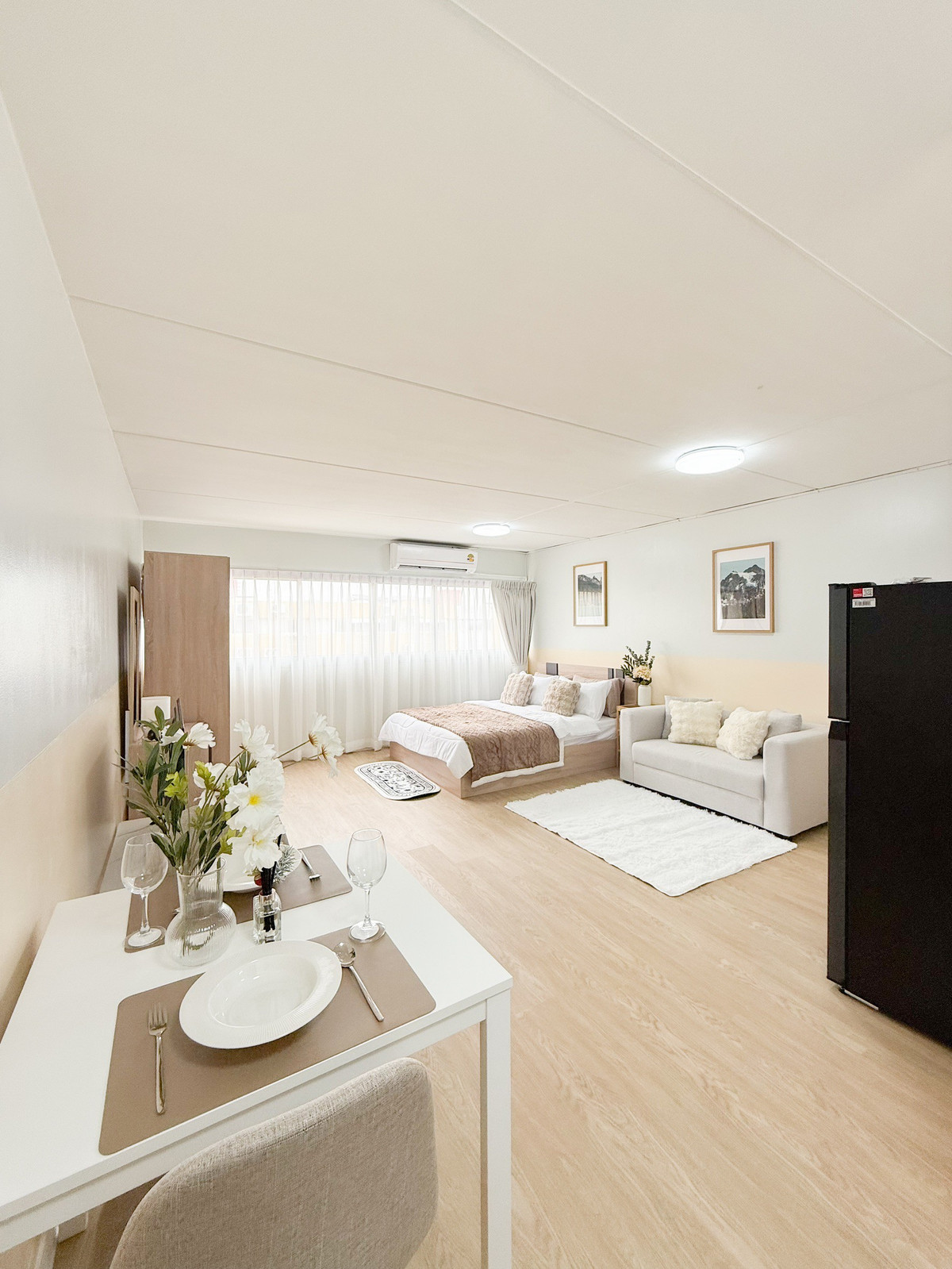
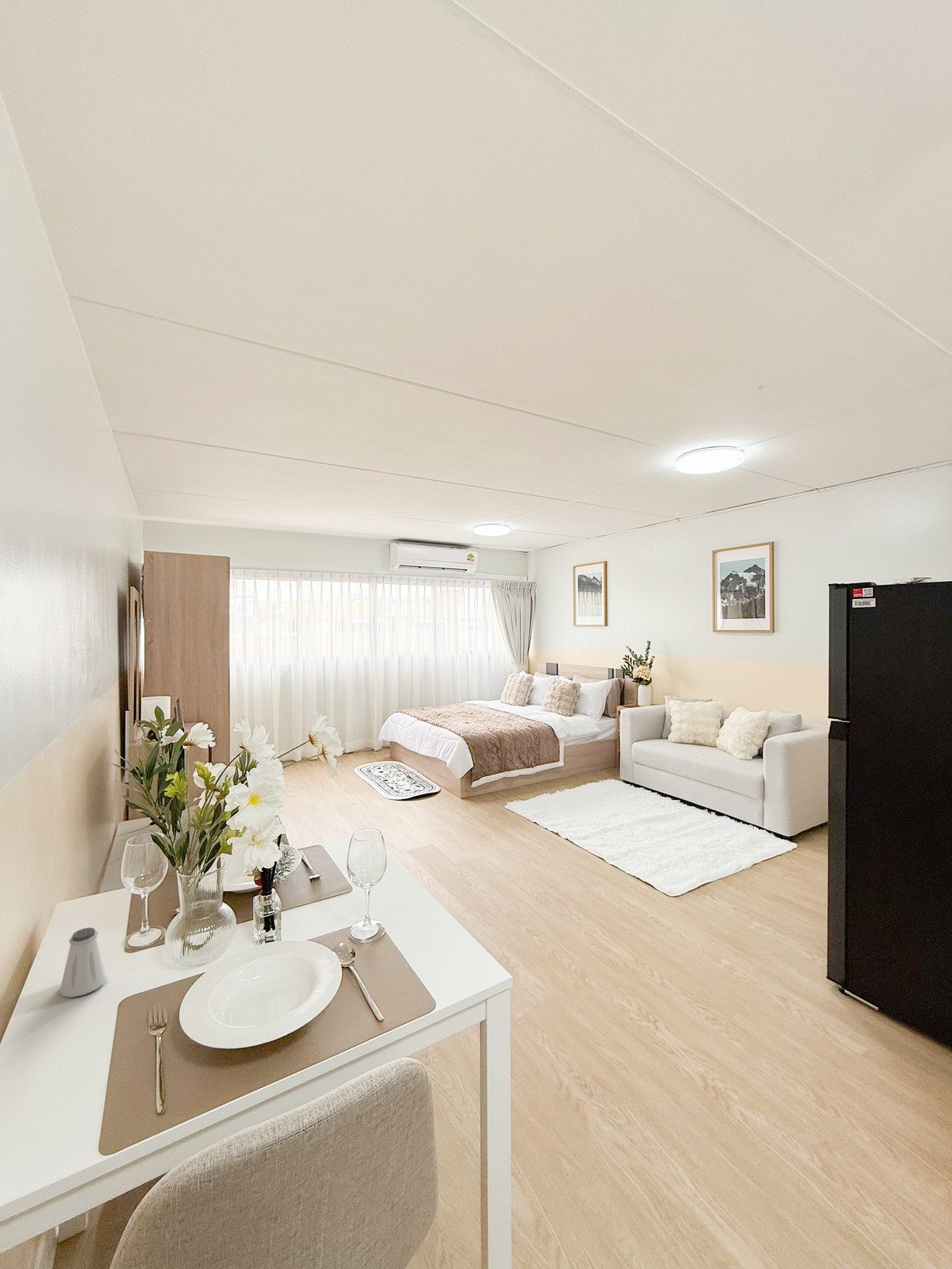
+ saltshaker [59,927,108,998]
